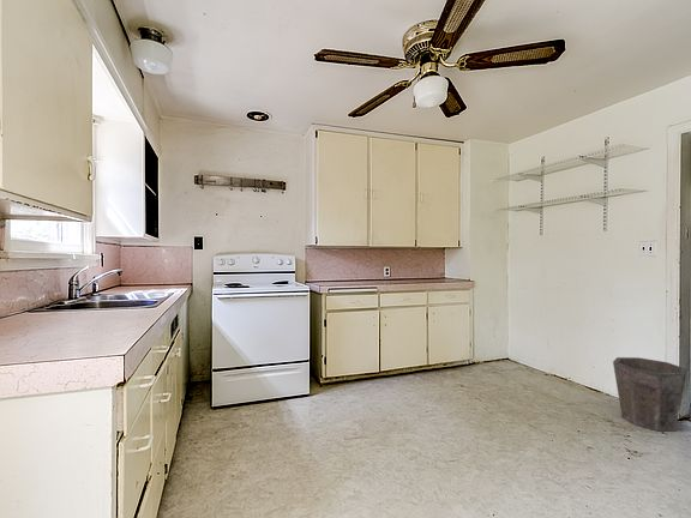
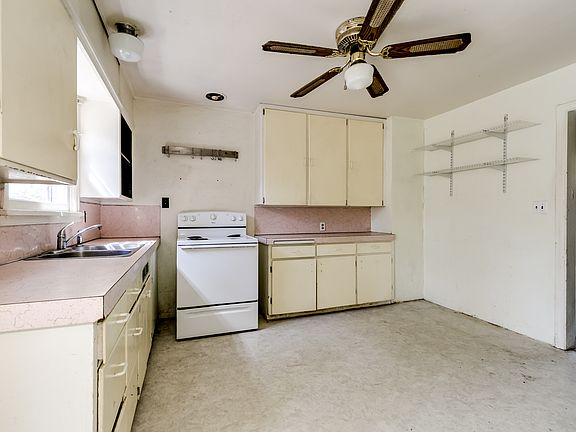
- waste bin [612,356,689,433]
